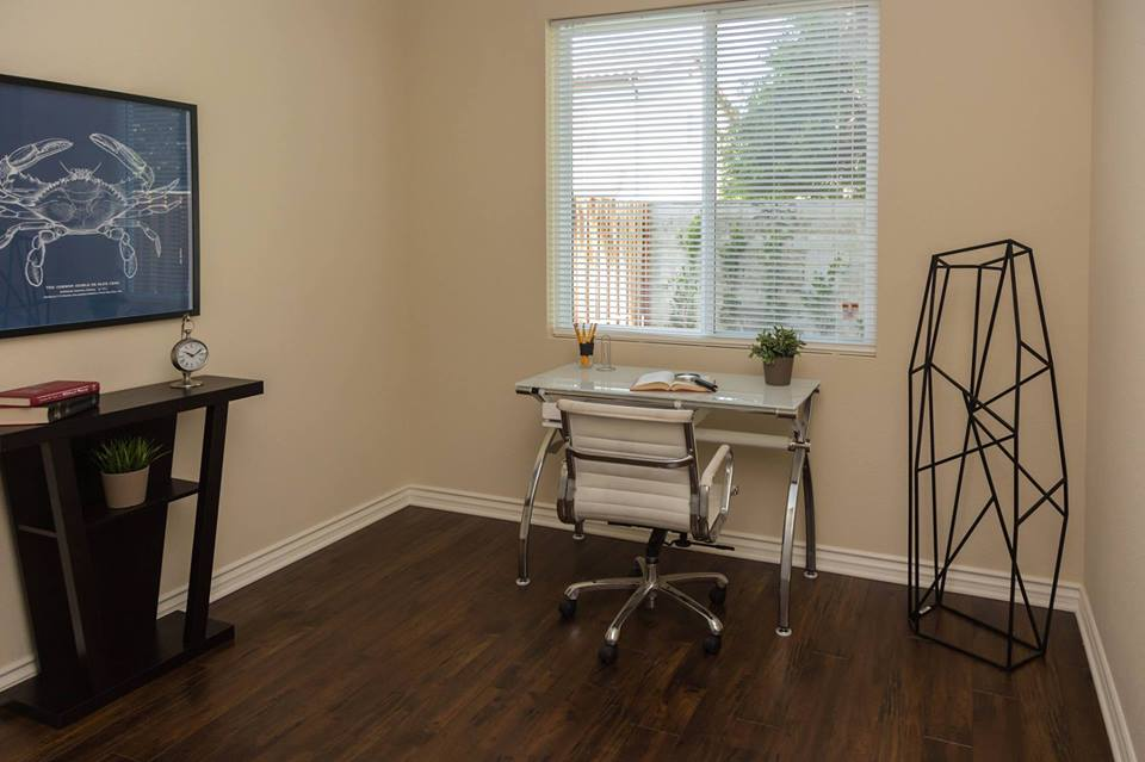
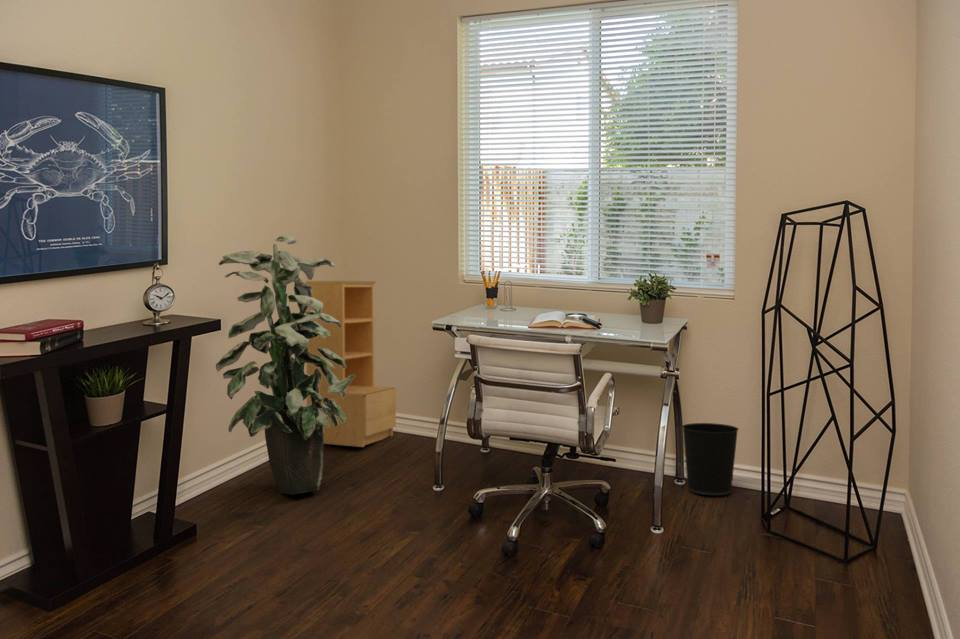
+ indoor plant [215,235,355,496]
+ wastebasket [681,422,740,496]
+ bookshelf [305,280,397,448]
